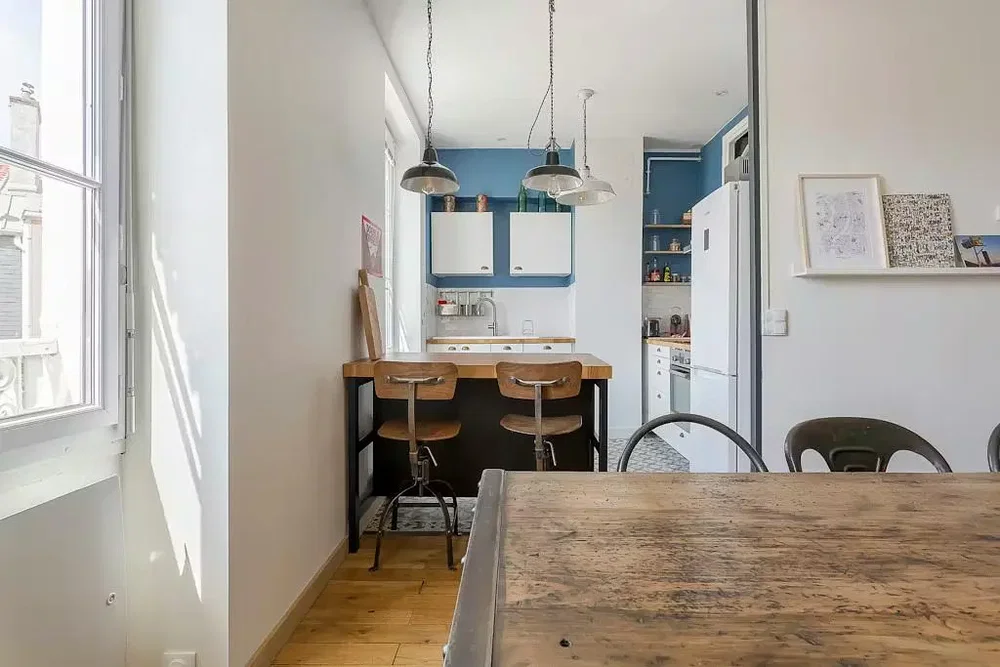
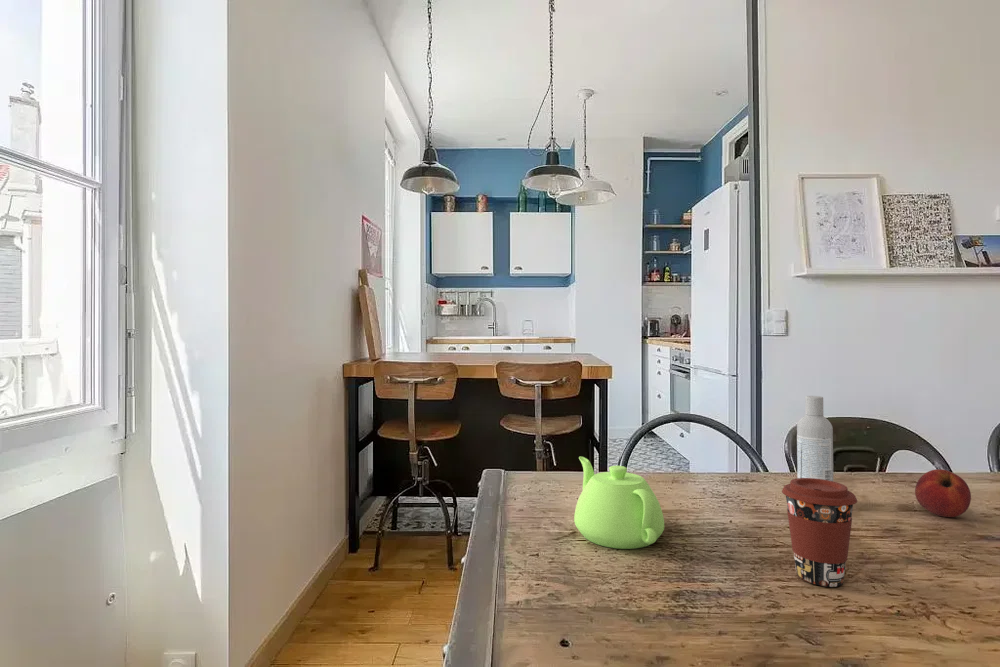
+ bottle [796,395,834,481]
+ apple [914,468,972,518]
+ coffee cup [781,477,858,588]
+ teapot [573,456,665,550]
